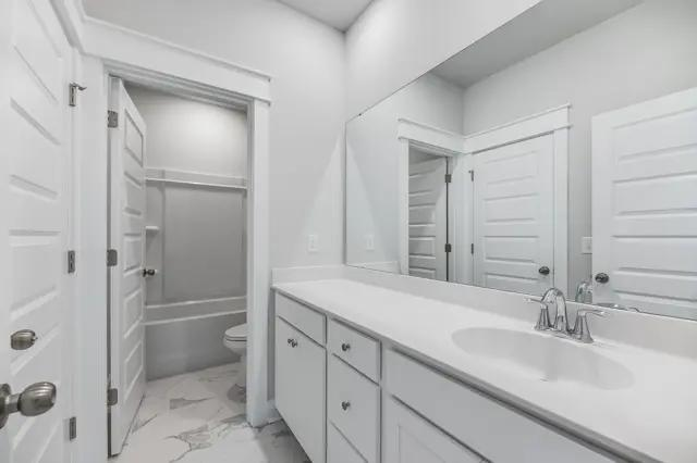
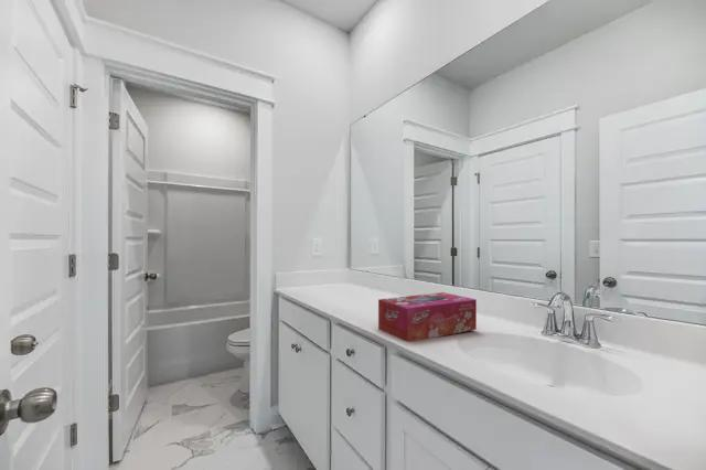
+ tissue box [377,291,478,343]
